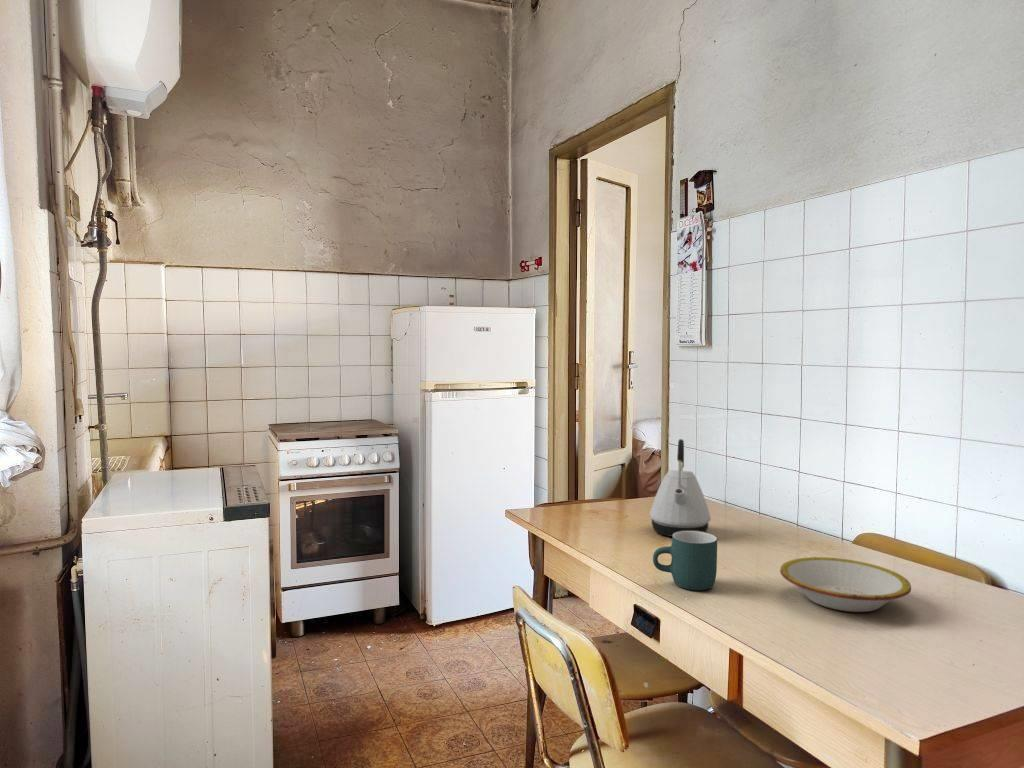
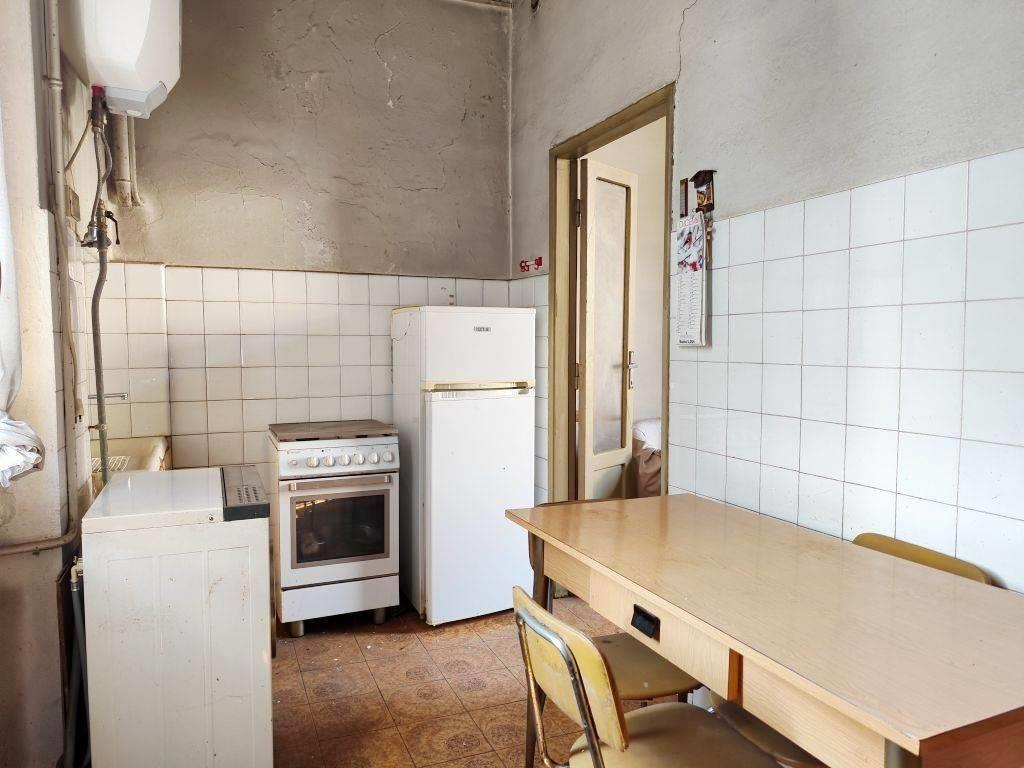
- kettle [649,438,712,538]
- bowl [779,556,912,613]
- mug [652,531,718,591]
